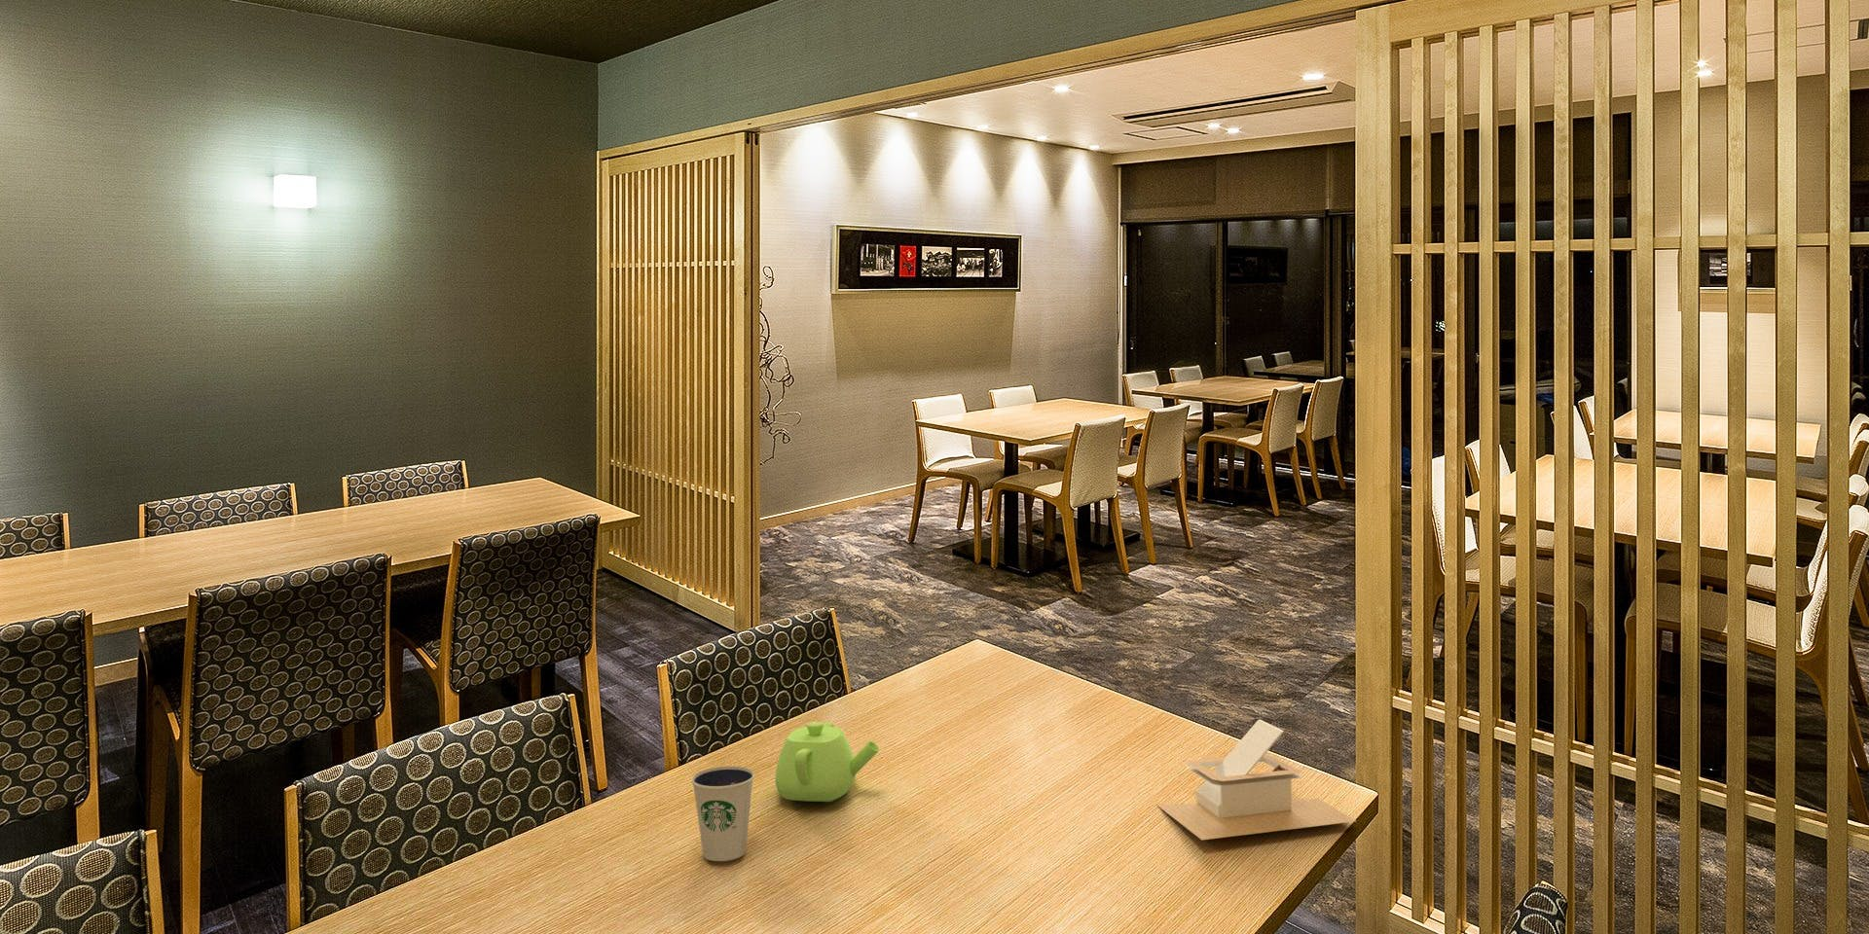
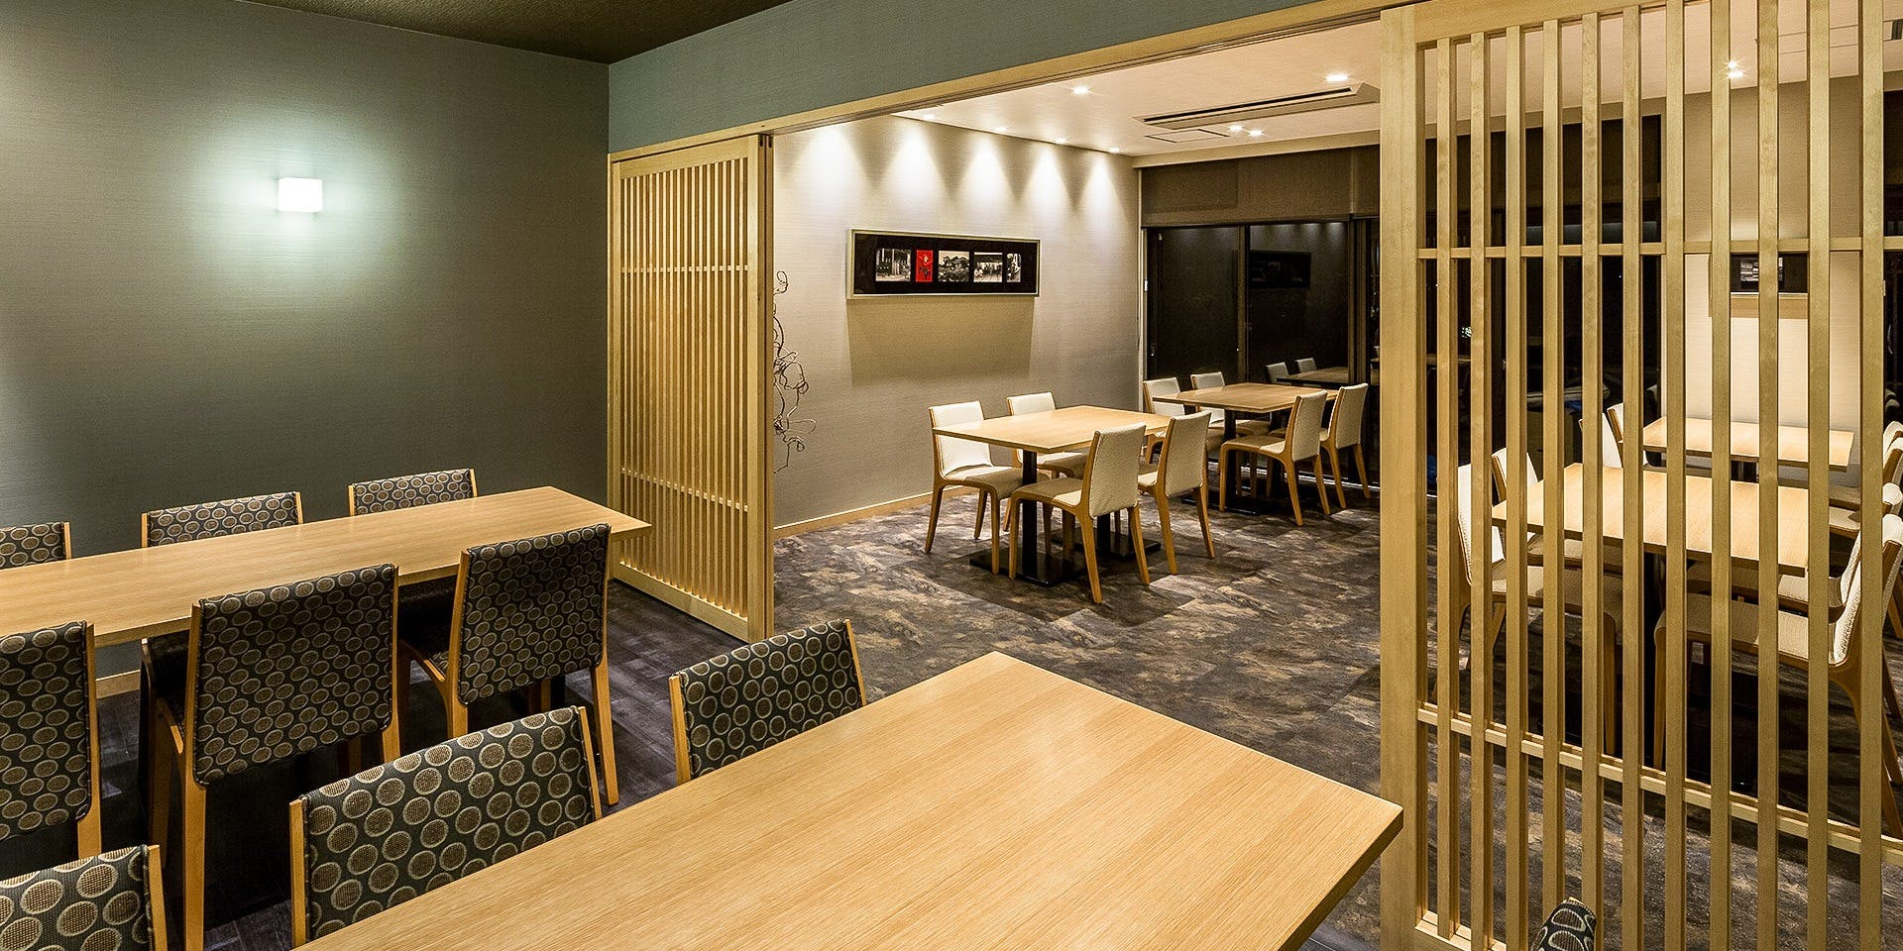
- dixie cup [690,766,756,863]
- napkin holder [1156,720,1356,841]
- teapot [775,721,880,803]
